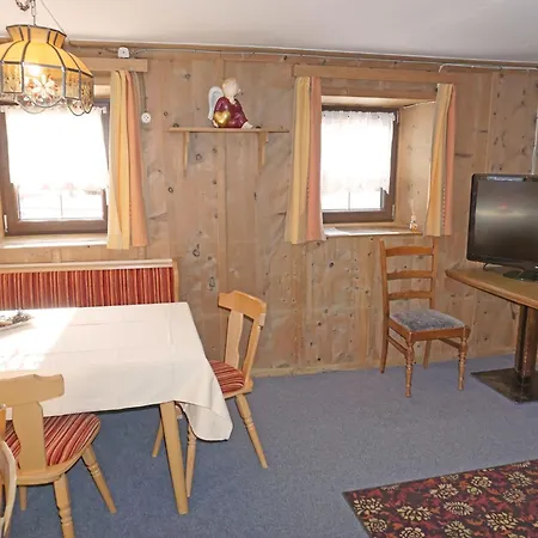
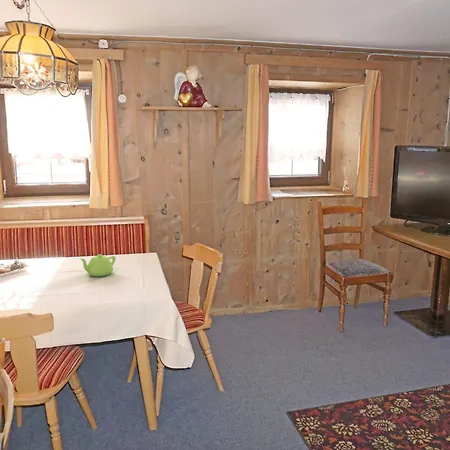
+ teapot [80,253,117,277]
